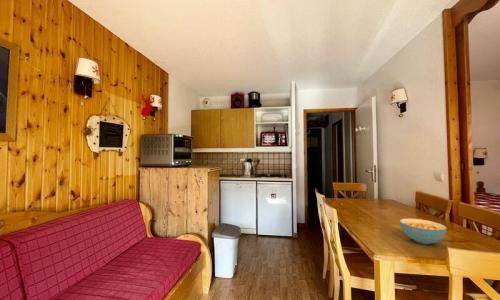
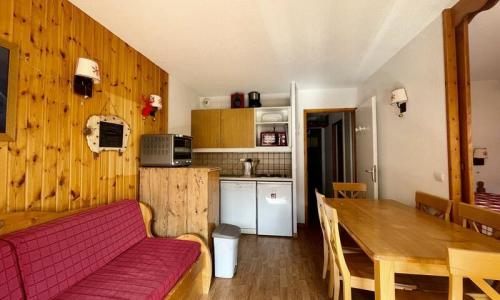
- cereal bowl [398,217,448,245]
